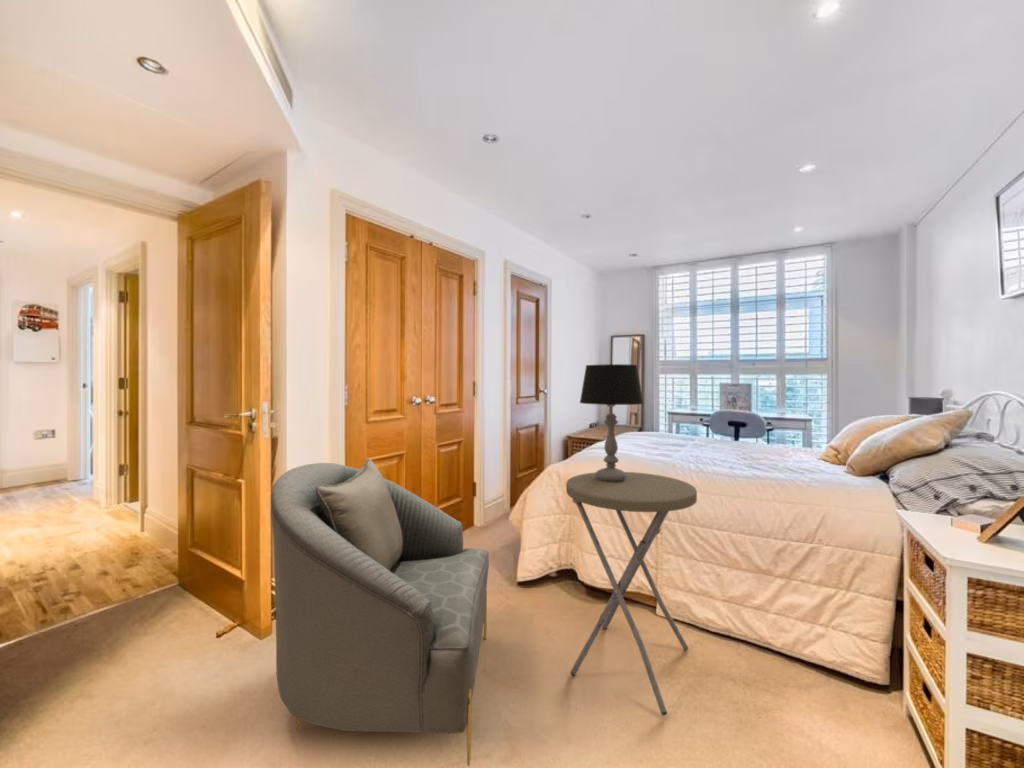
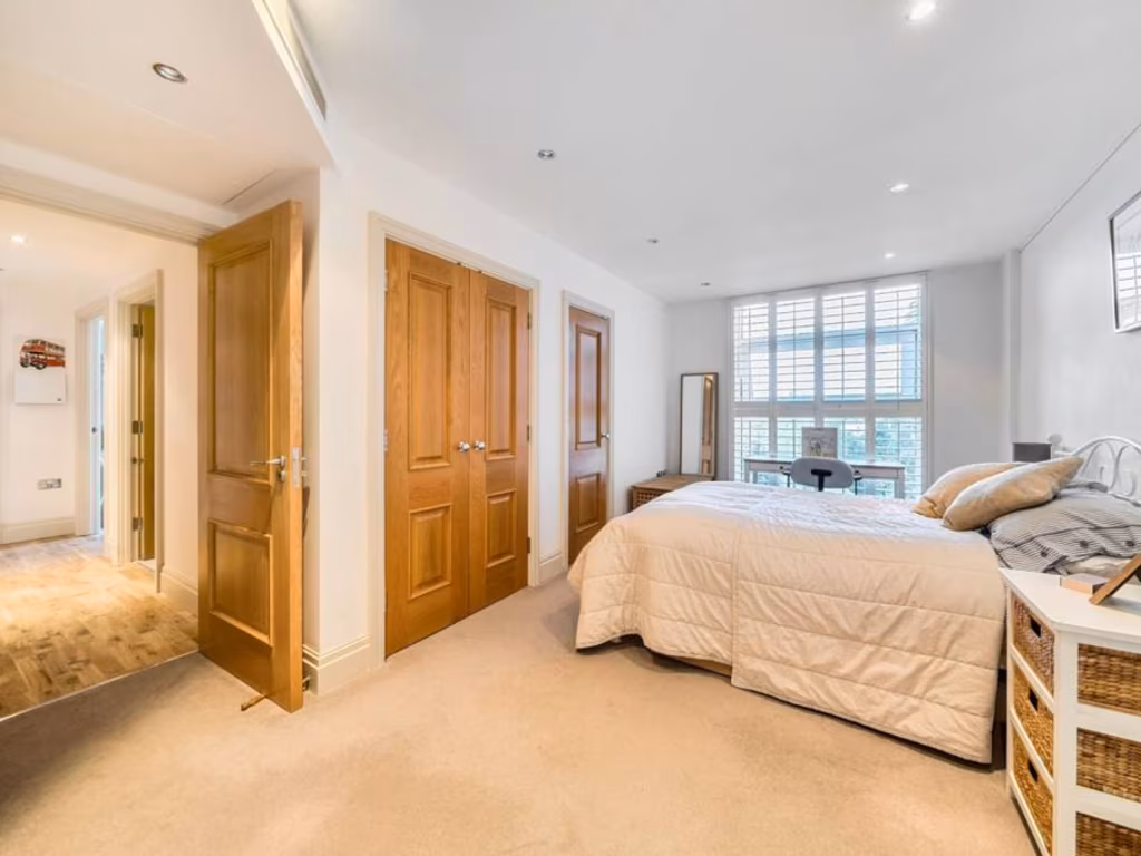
- armchair [270,457,490,767]
- table lamp [579,363,645,482]
- side table [565,471,698,716]
